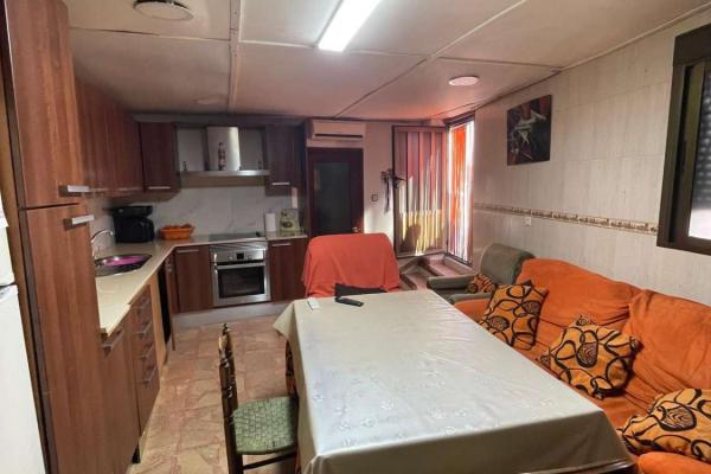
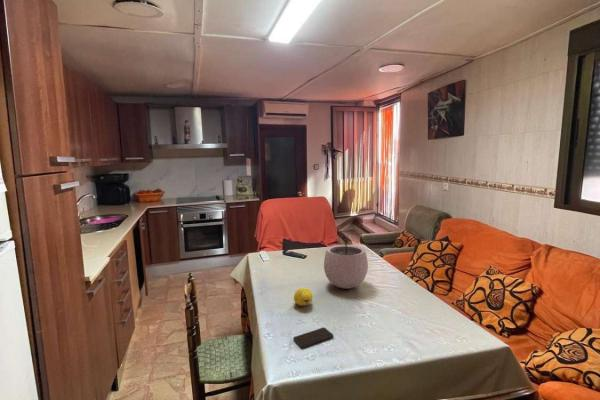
+ plant pot [323,233,369,290]
+ fruit [293,287,313,307]
+ smartphone [292,327,334,349]
